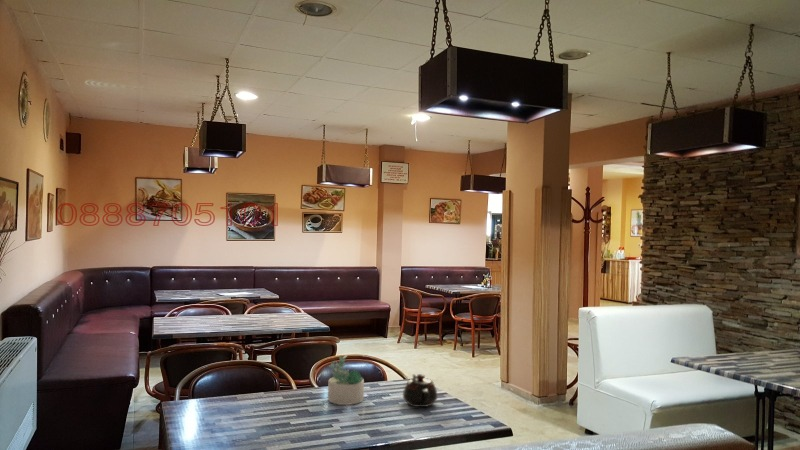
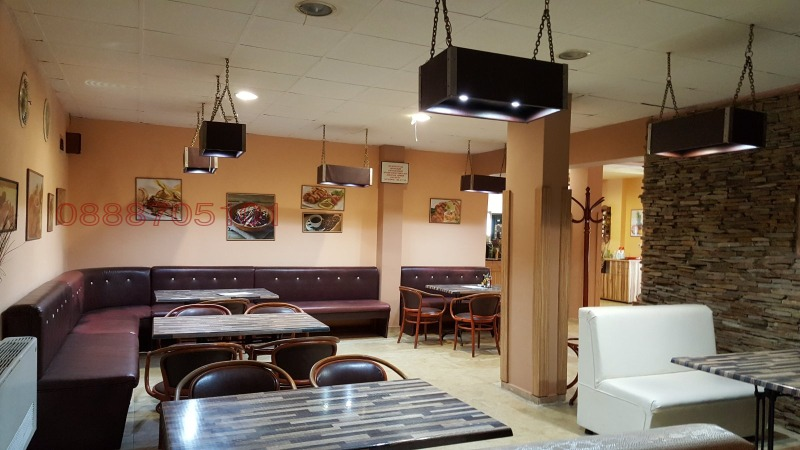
- succulent plant [327,354,365,406]
- teapot [402,373,439,408]
